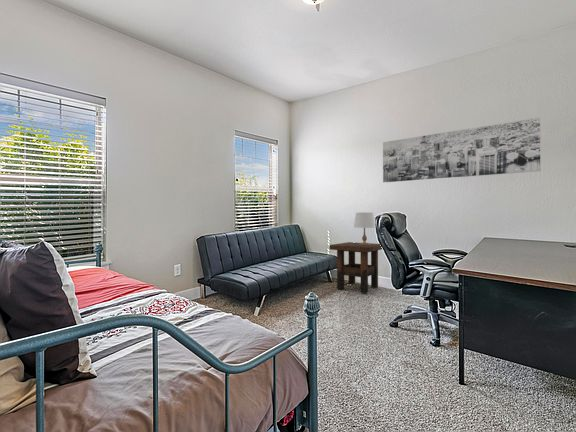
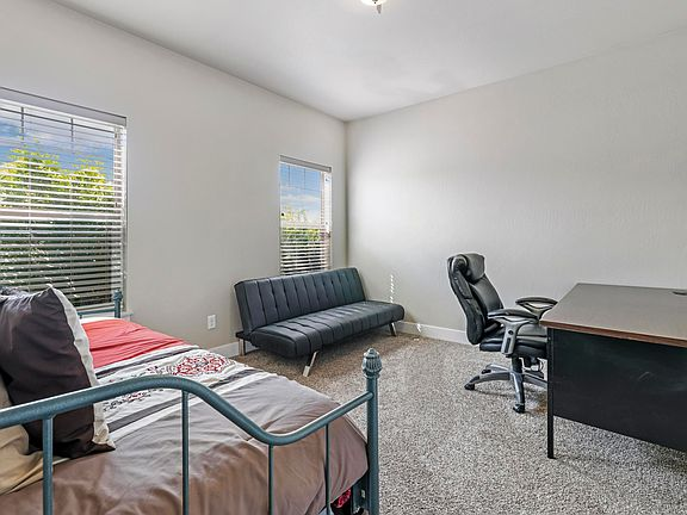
- side table [329,241,383,294]
- table lamp [353,212,376,245]
- wall art [382,117,541,184]
